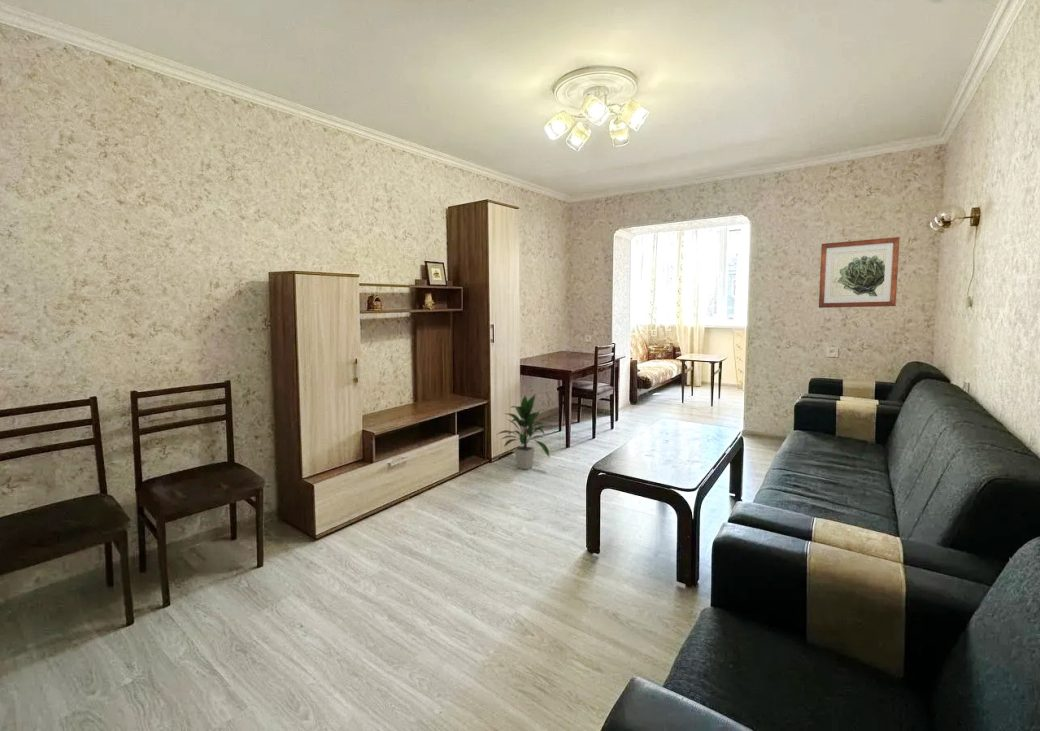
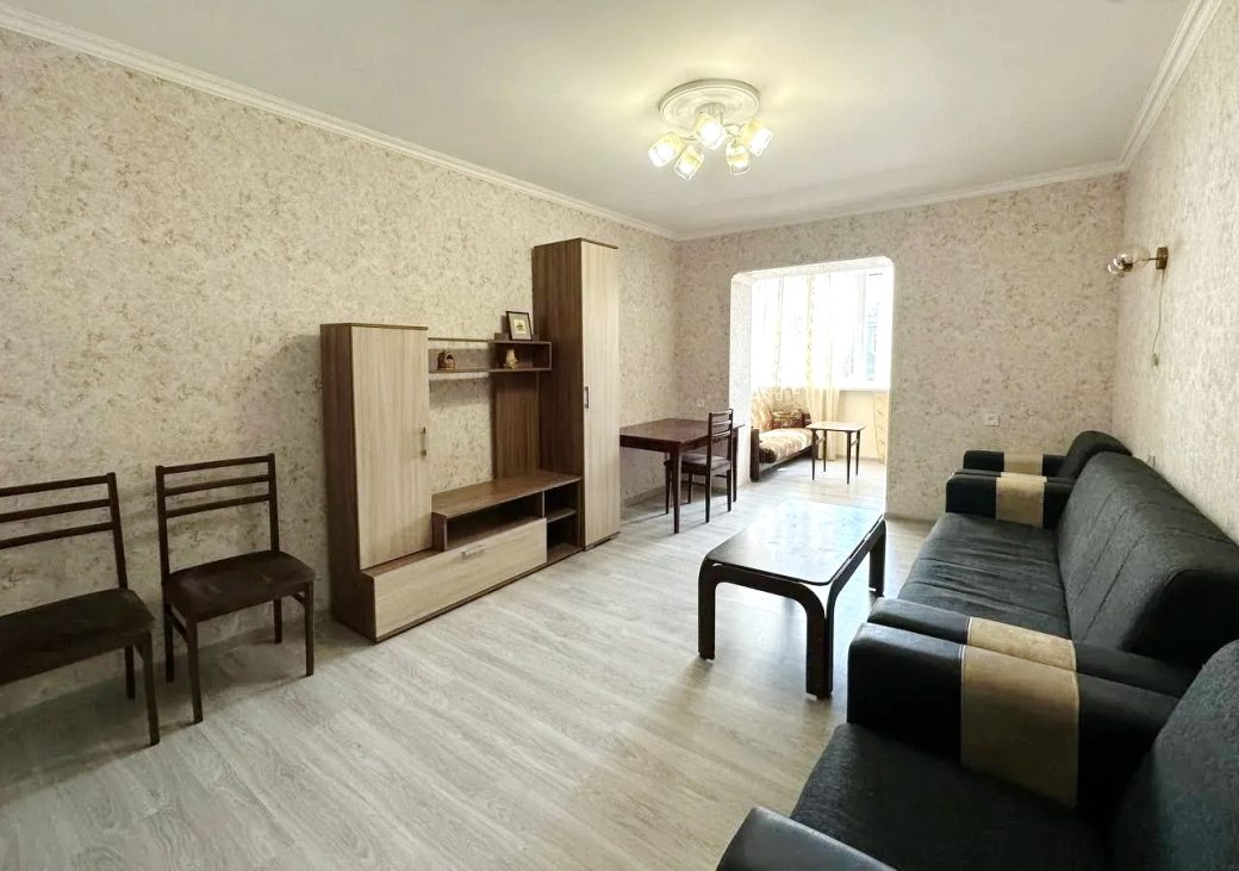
- wall art [818,236,901,309]
- indoor plant [497,394,551,470]
